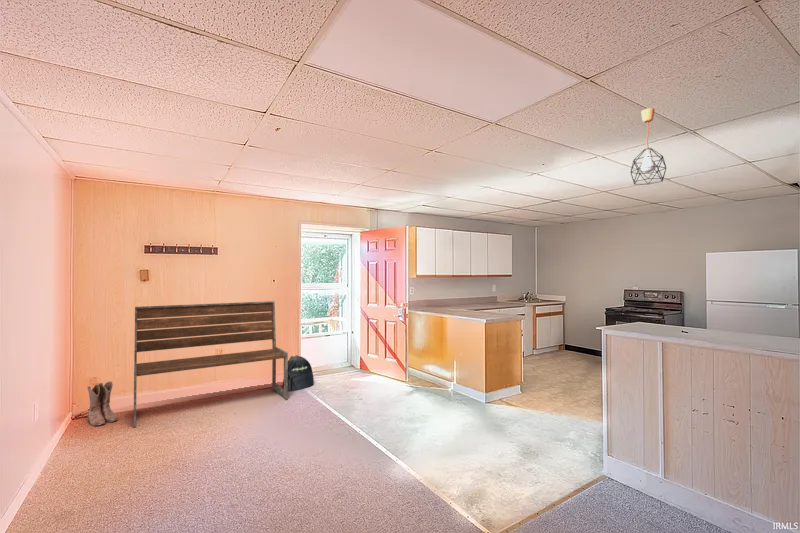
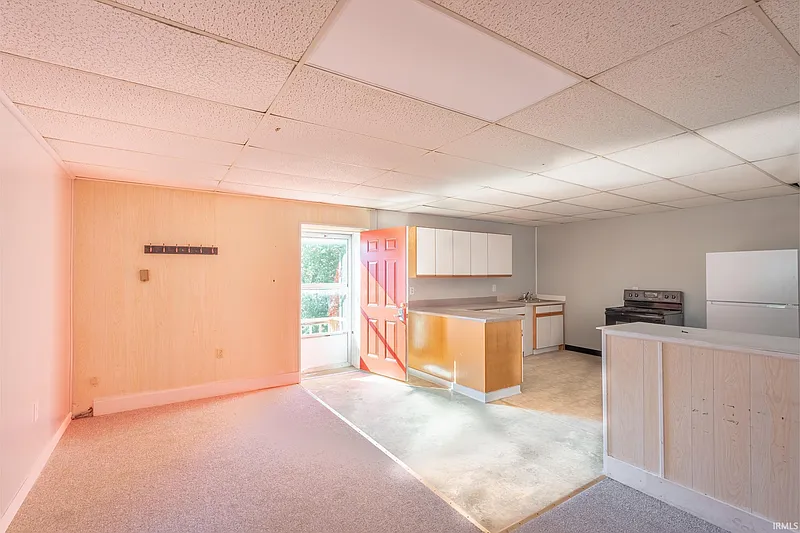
- bench [133,300,289,429]
- pendant light [630,107,667,186]
- boots [86,380,119,427]
- backpack [281,354,315,392]
